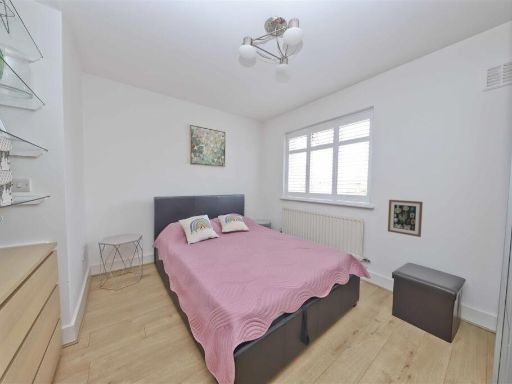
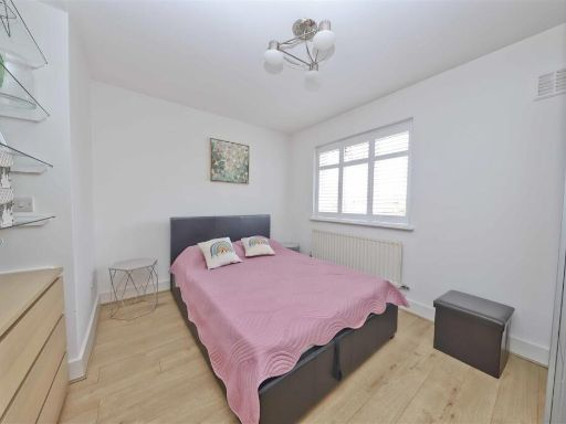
- wall art [387,199,424,238]
